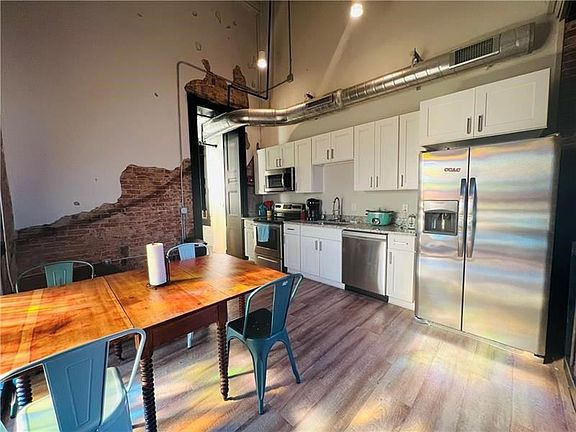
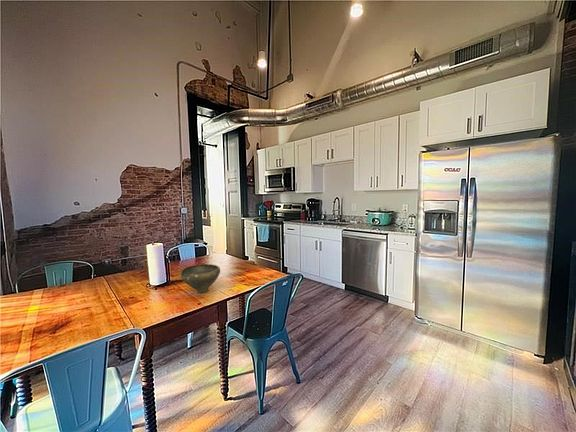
+ bowl [179,263,221,294]
